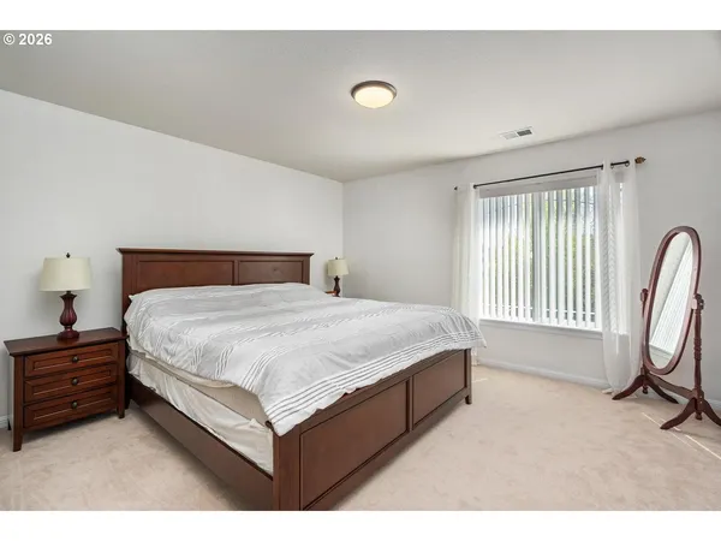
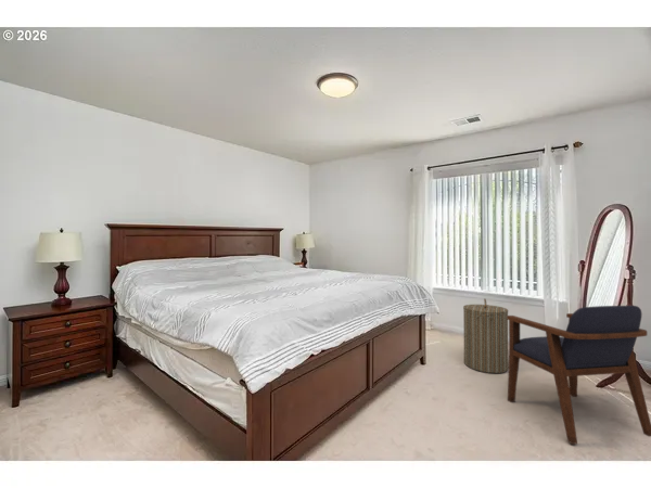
+ laundry hamper [462,297,509,374]
+ armchair [507,305,651,446]
